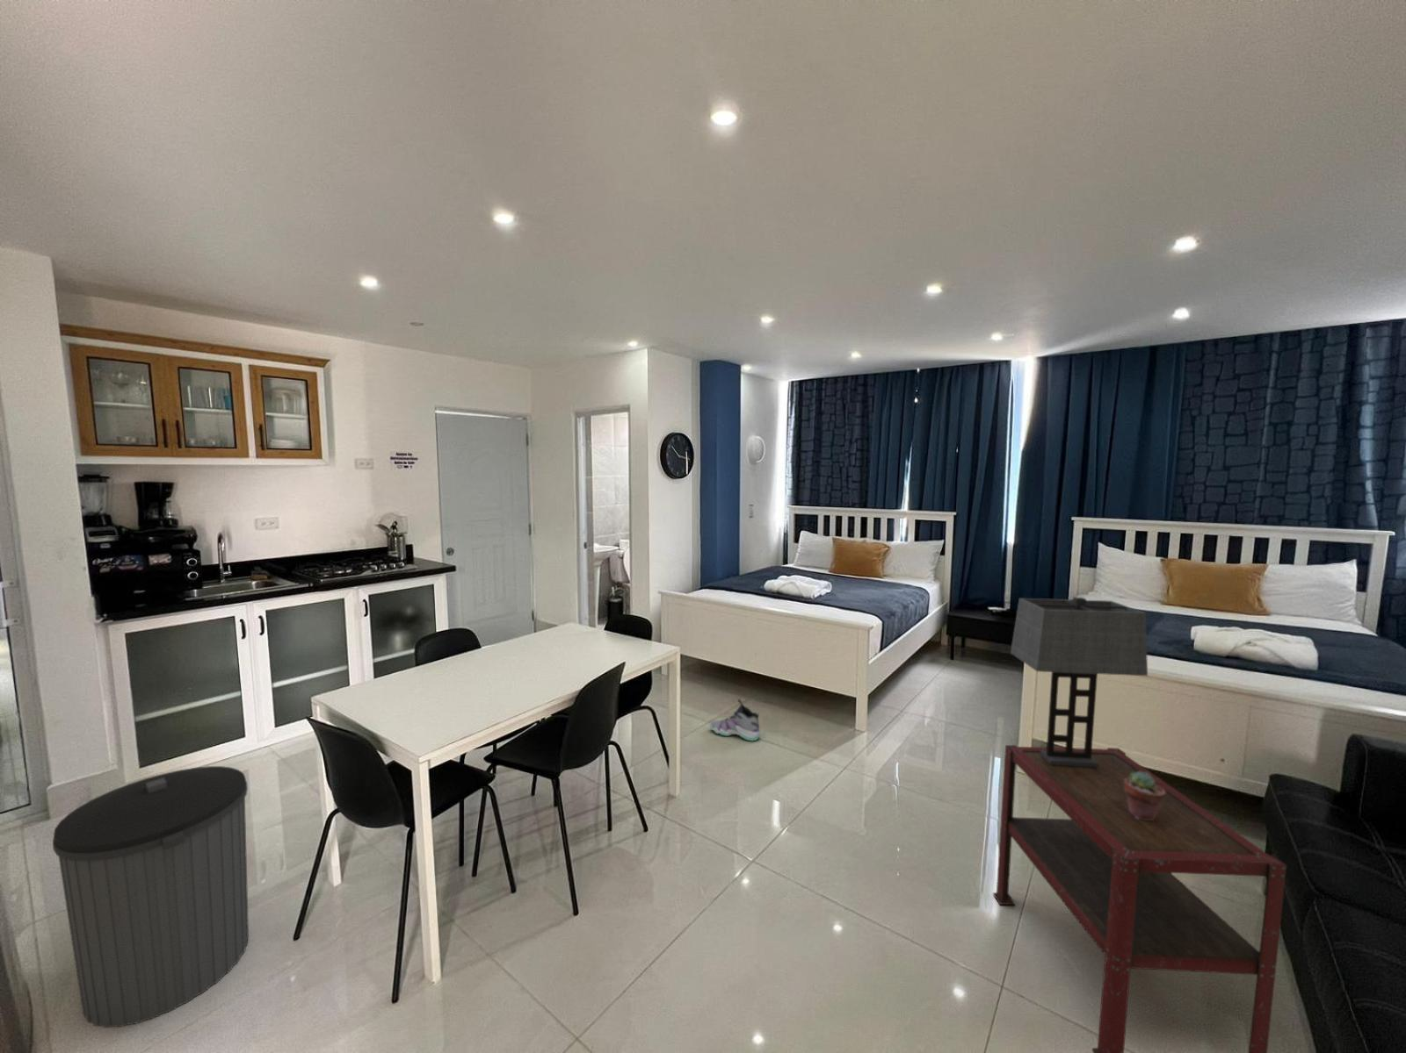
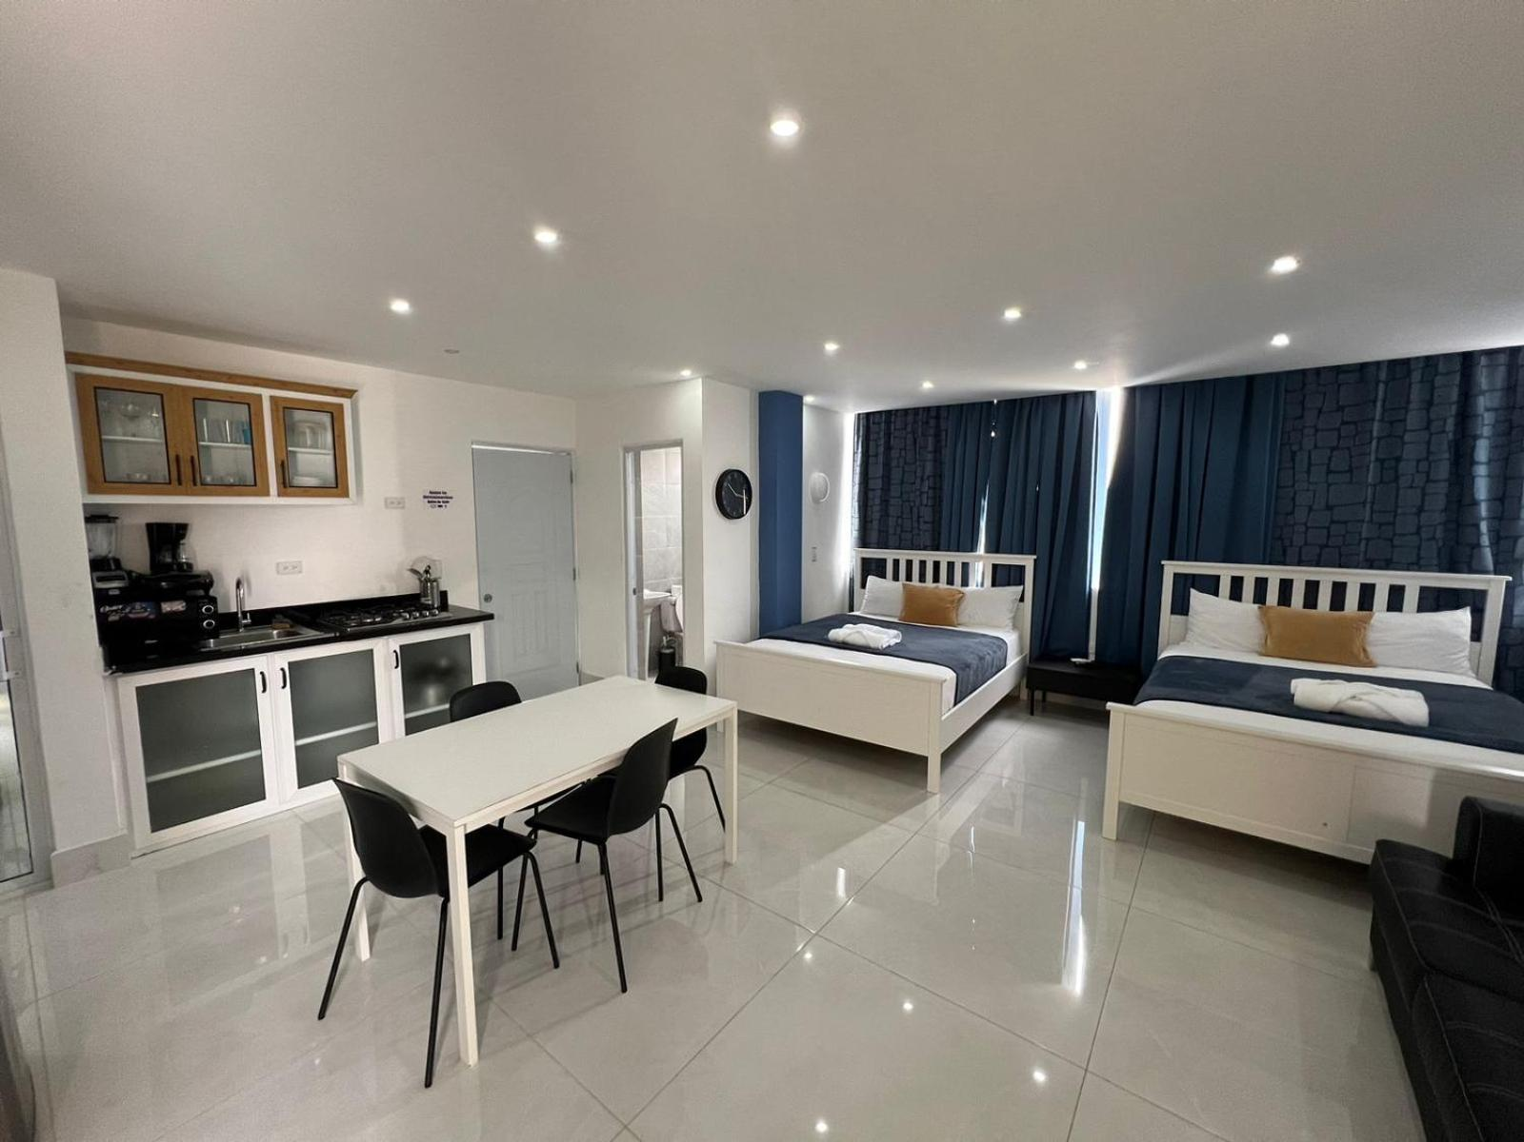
- trash can [52,765,249,1029]
- potted succulent [1124,771,1166,821]
- sneaker [710,698,761,741]
- side table [992,744,1288,1053]
- table lamp [1010,596,1148,767]
